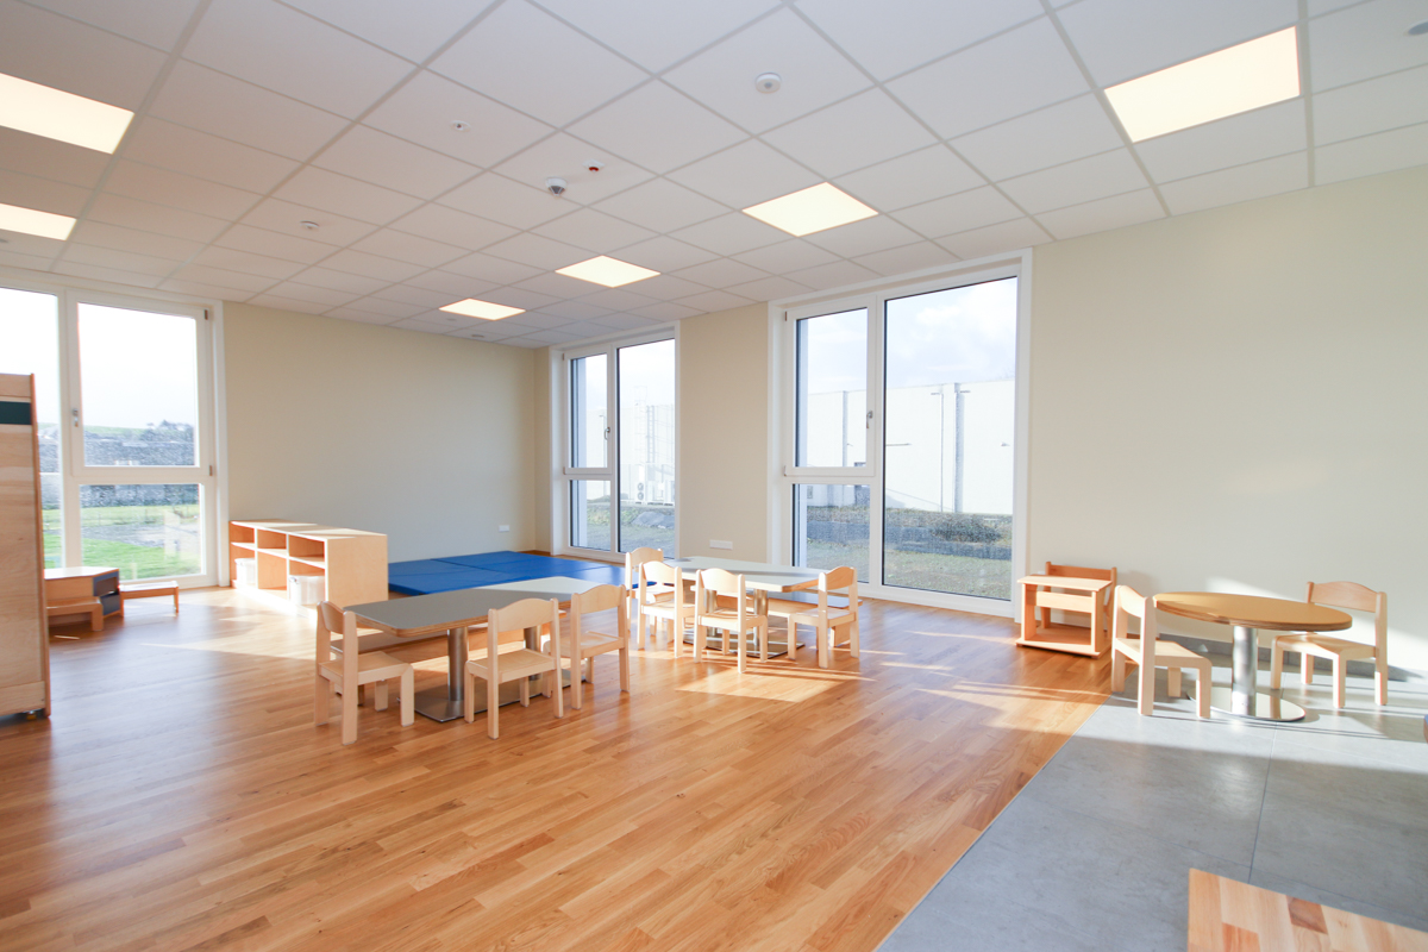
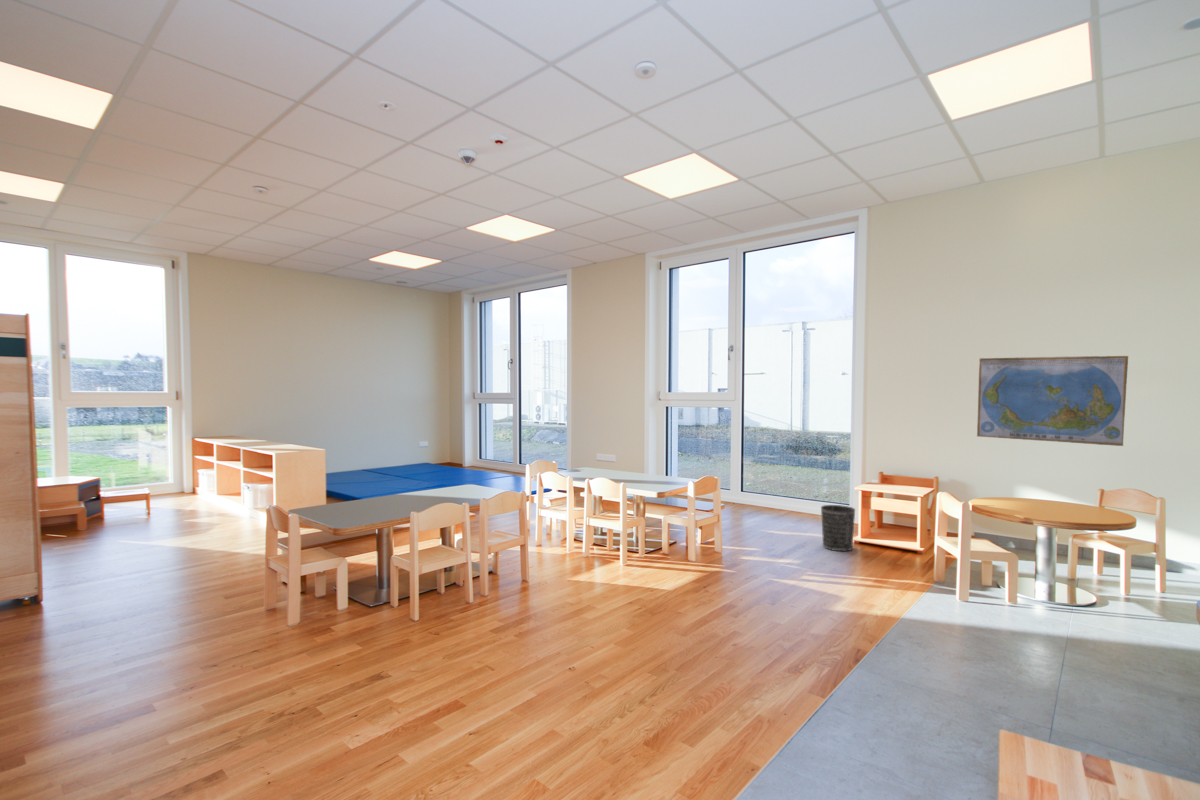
+ world map [976,355,1129,447]
+ wastebasket [820,504,856,552]
